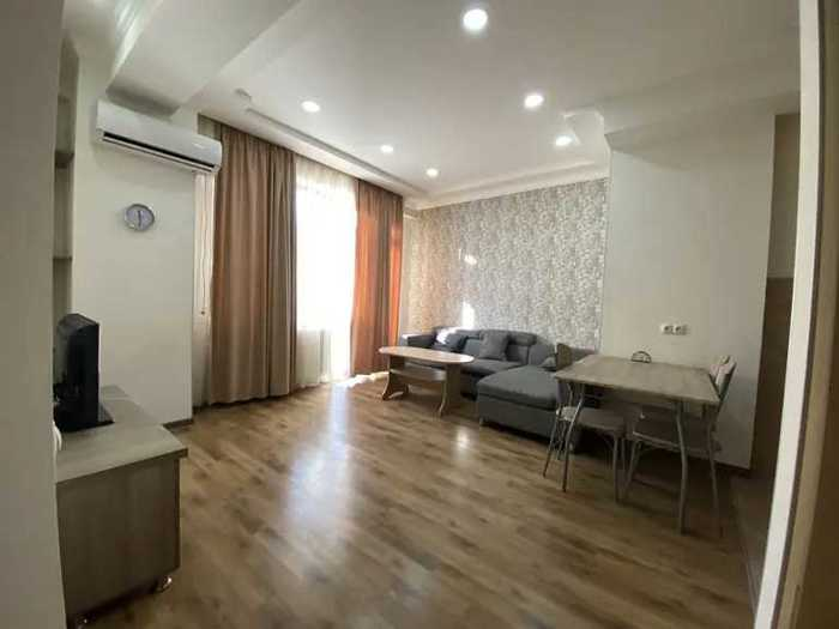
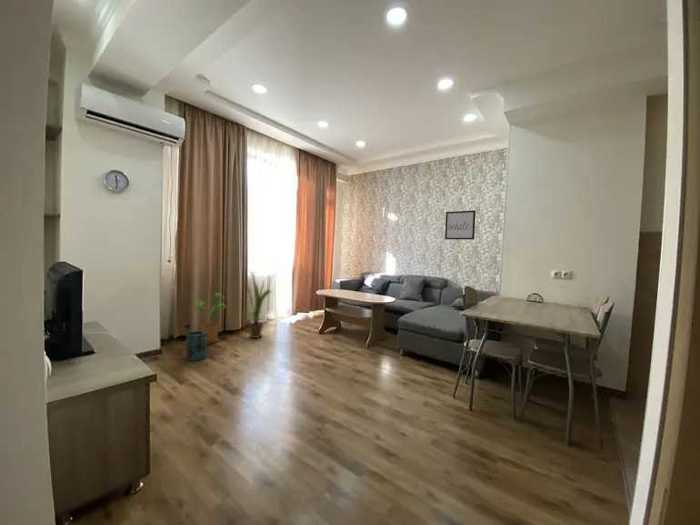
+ wall art [444,209,477,241]
+ house plant [194,292,227,345]
+ watering can [183,323,208,362]
+ house plant [239,270,277,339]
